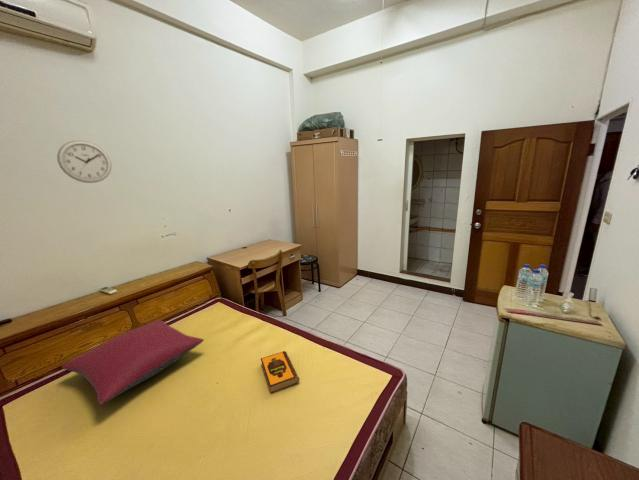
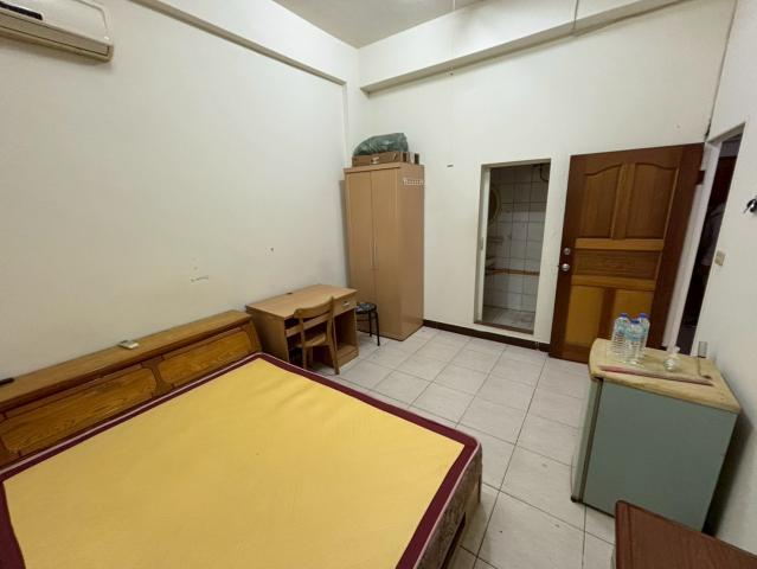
- wall clock [56,139,113,184]
- pillow [61,319,205,406]
- hardback book [260,350,300,394]
